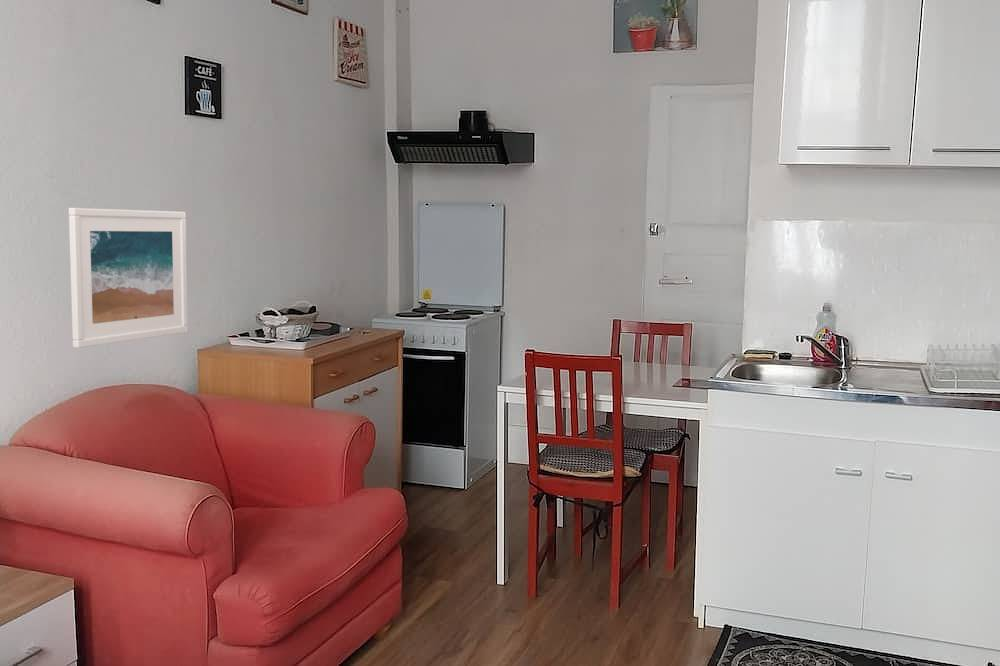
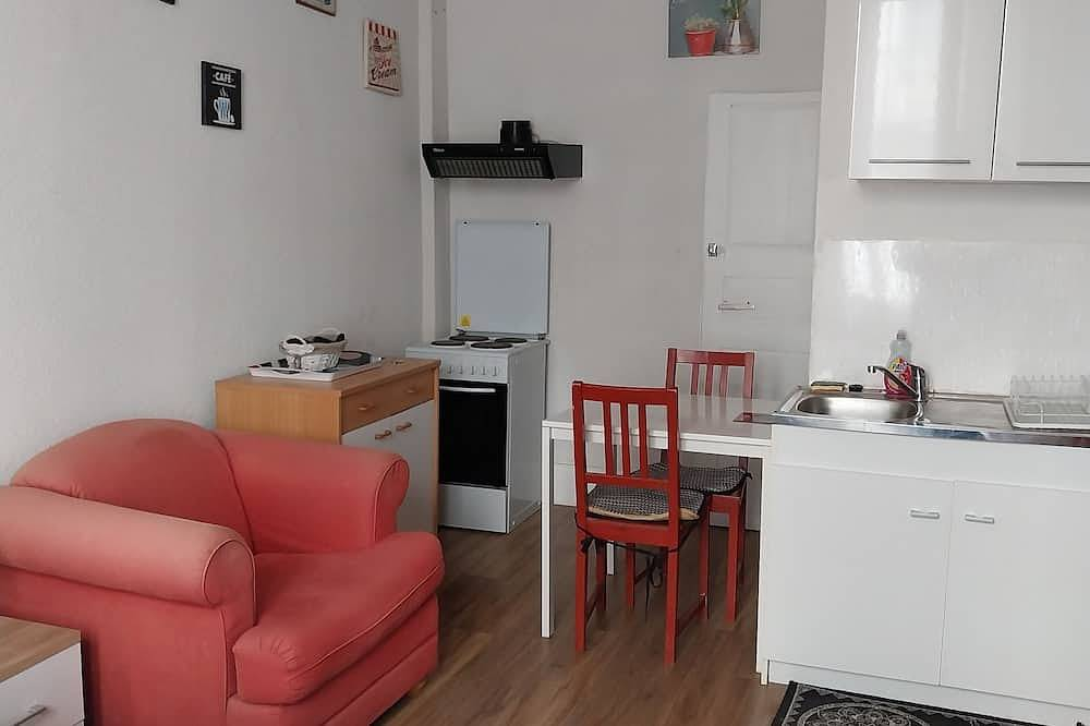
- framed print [68,207,189,349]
